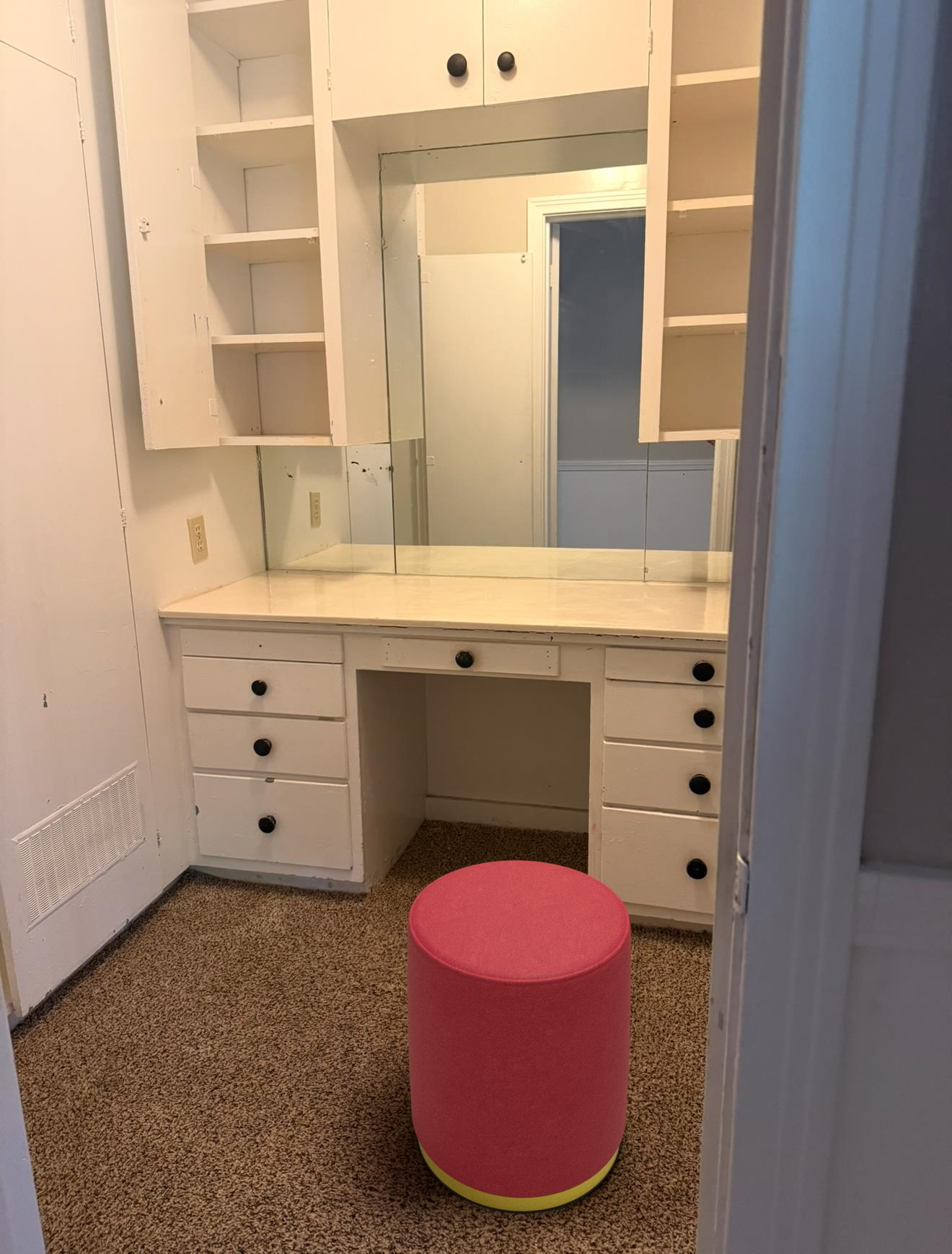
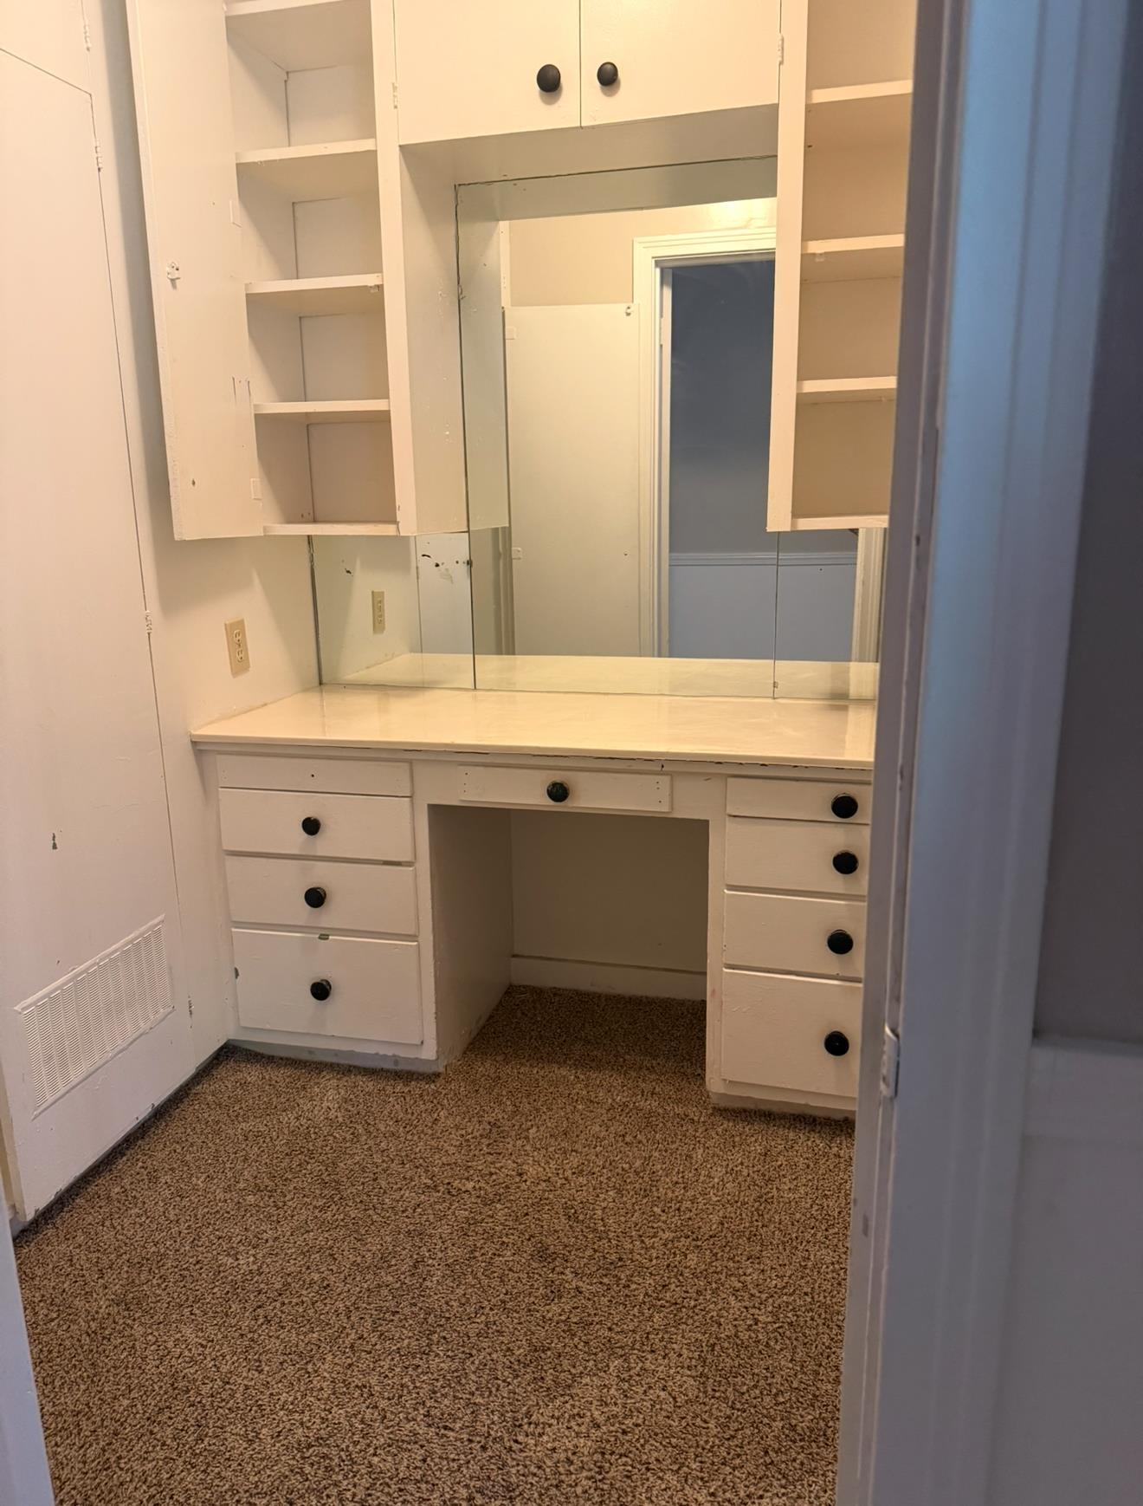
- stool [407,860,632,1214]
